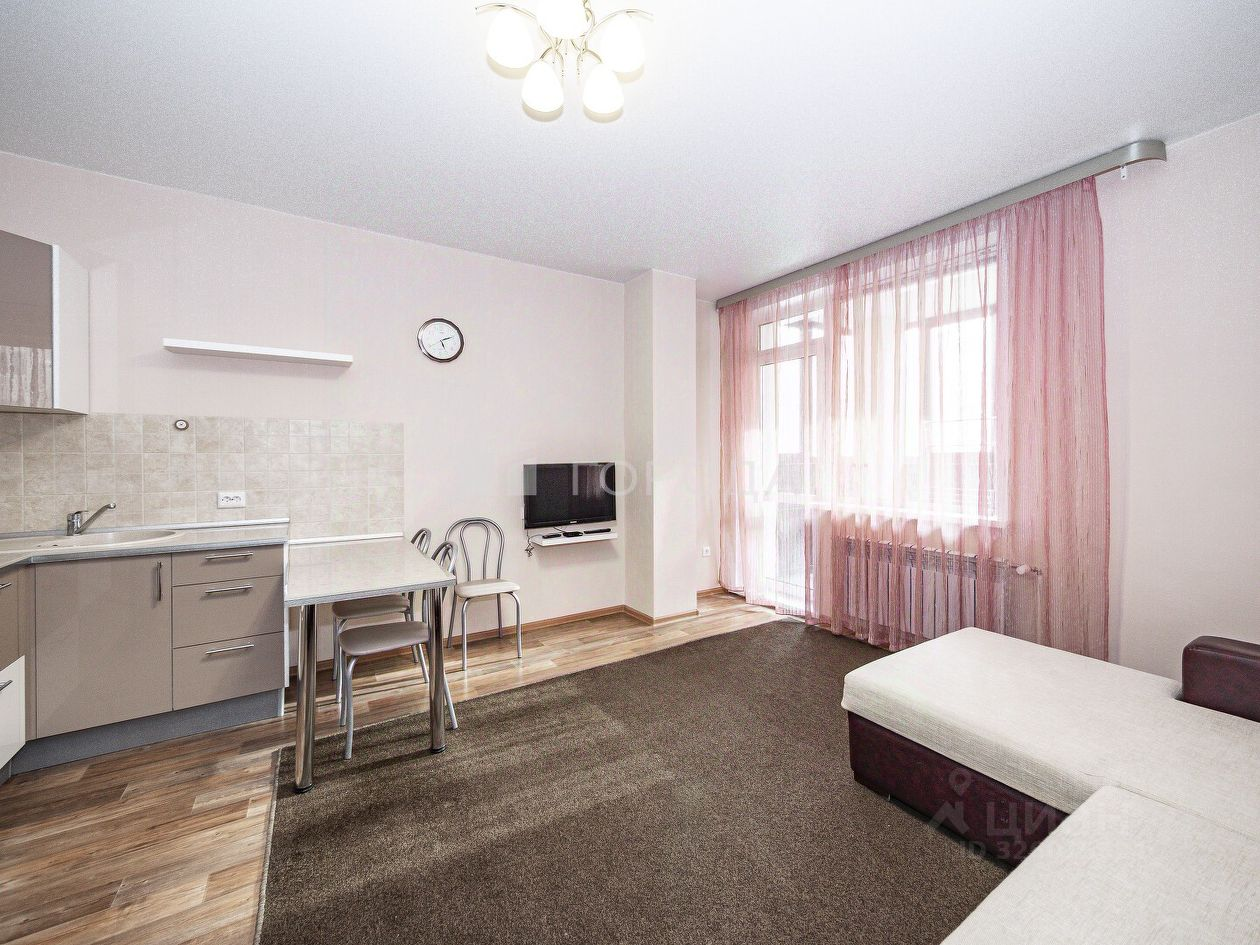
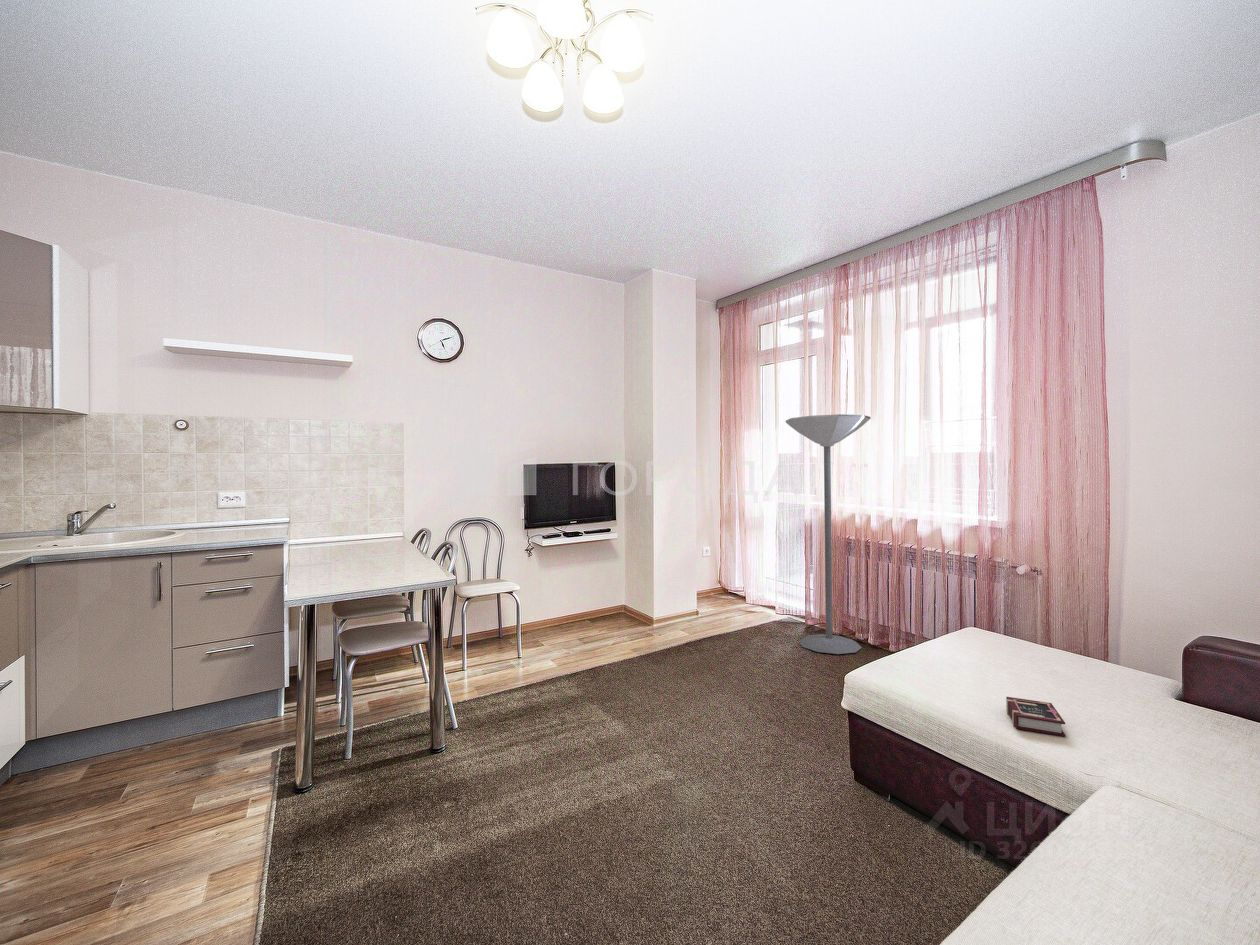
+ floor lamp [785,413,872,655]
+ book [1005,696,1066,737]
